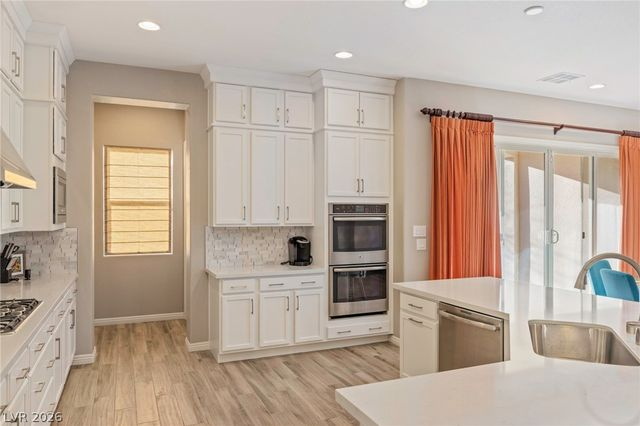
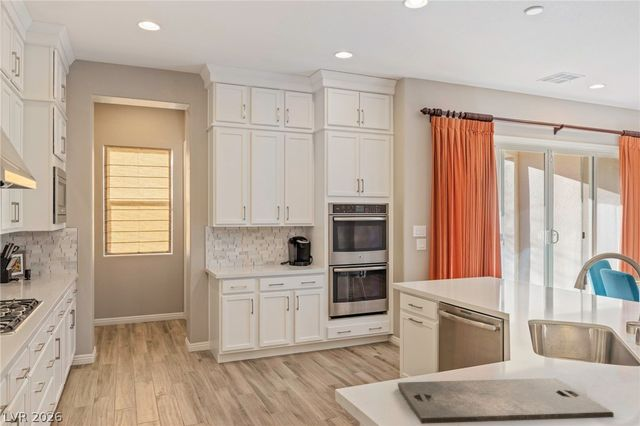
+ cutting board [397,377,615,425]
